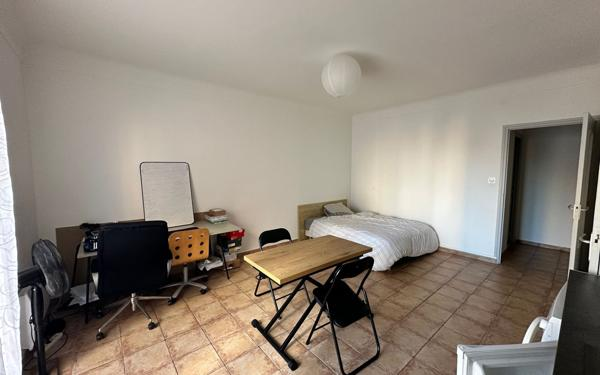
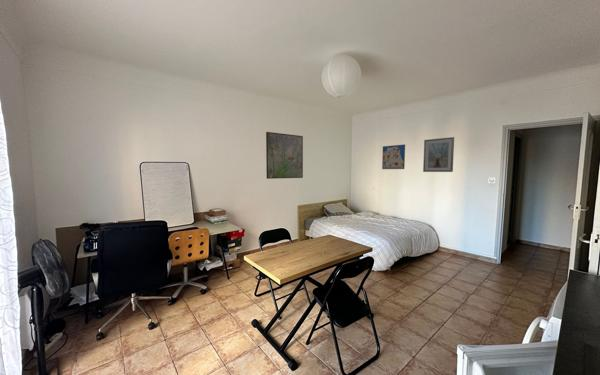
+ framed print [265,131,304,180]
+ wall art [381,144,406,170]
+ picture frame [422,136,455,173]
